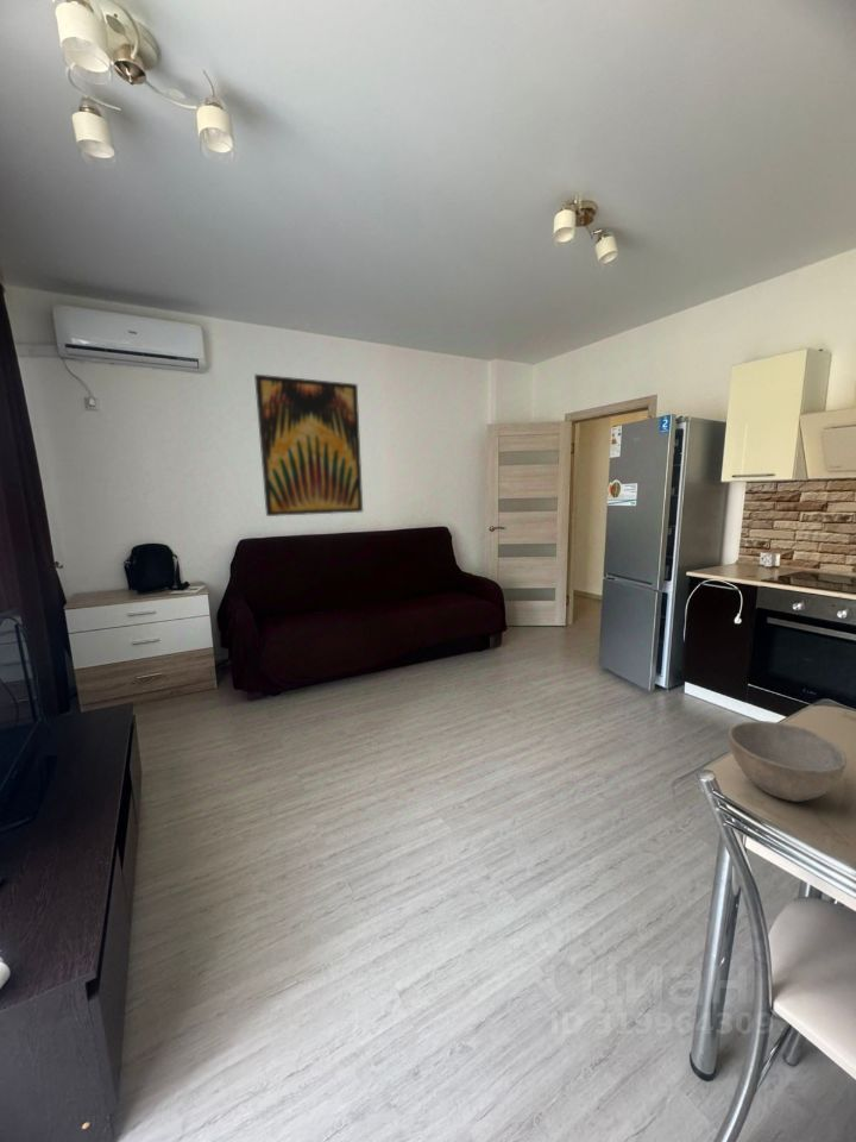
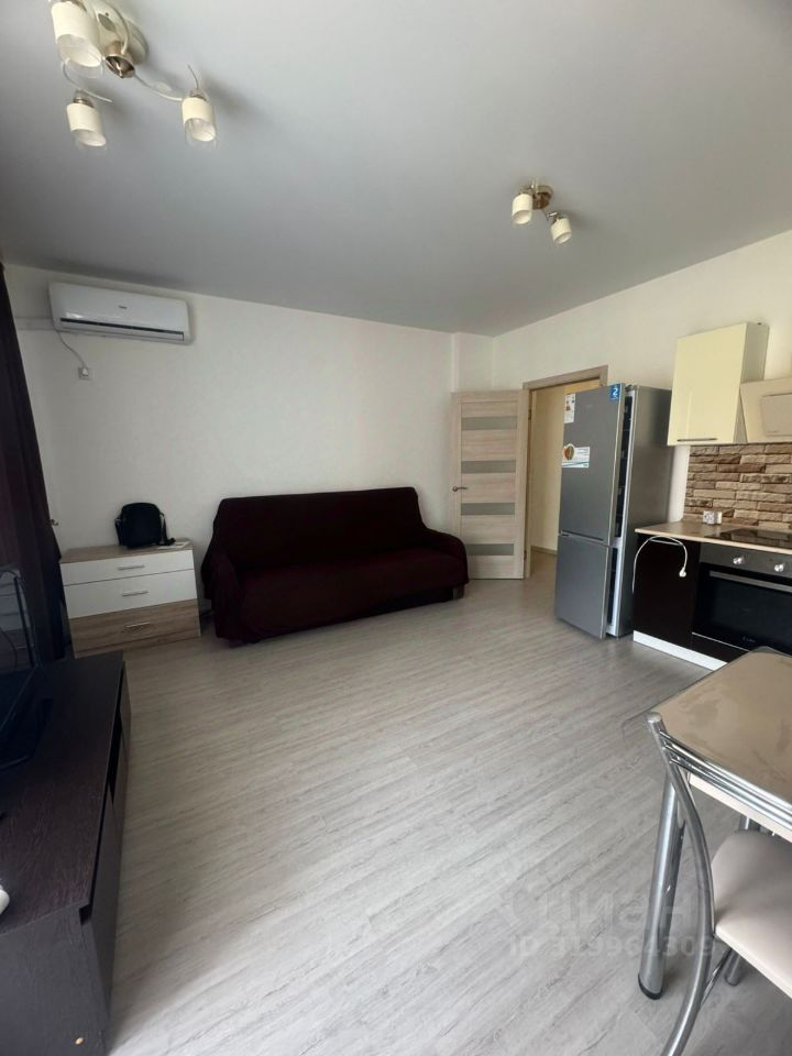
- bowl [728,720,848,803]
- wall art [253,374,364,517]
